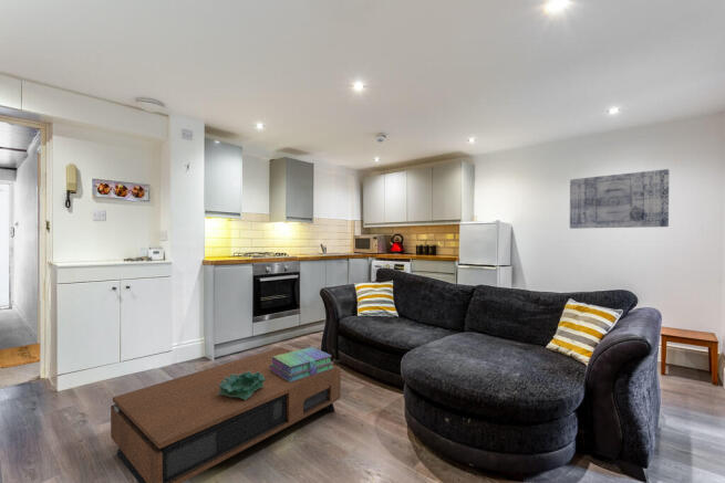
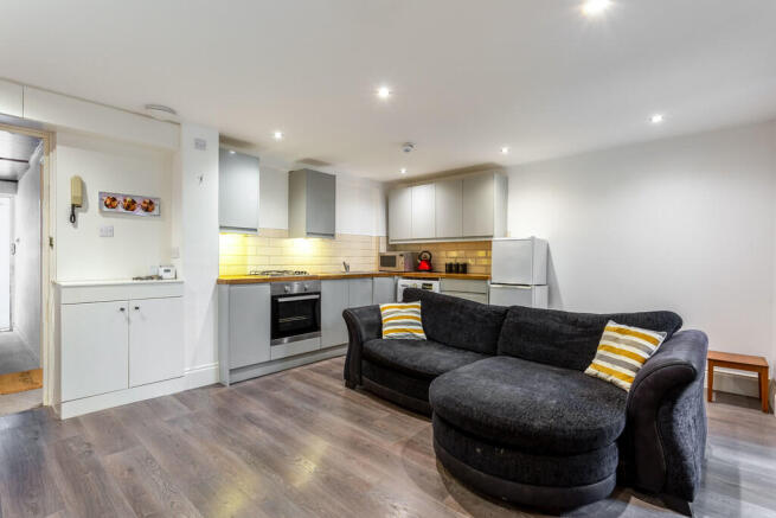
- stack of books [270,346,334,382]
- wall art [569,168,670,230]
- decorative bowl [217,370,265,400]
- coffee table [110,346,342,483]
